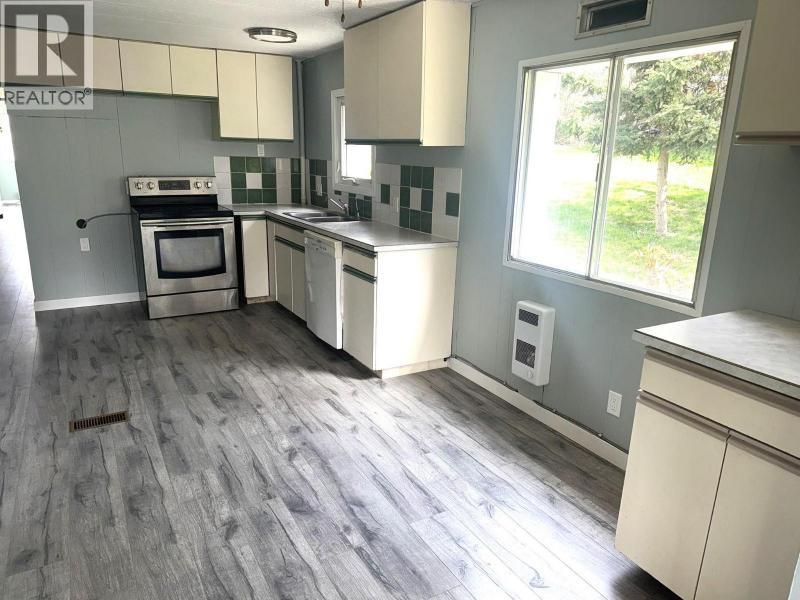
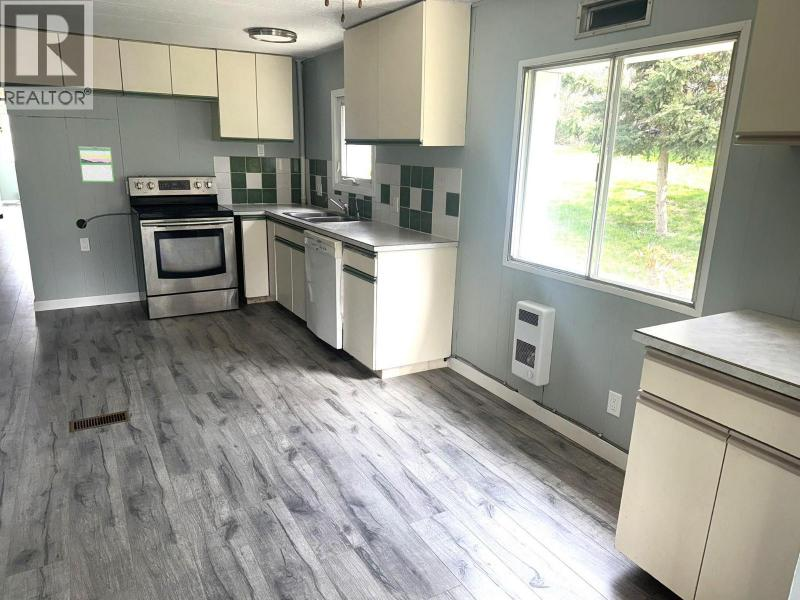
+ calendar [78,145,115,183]
